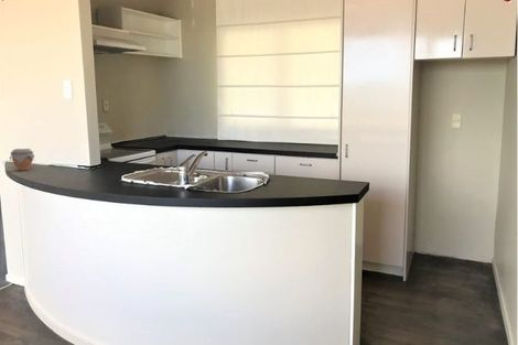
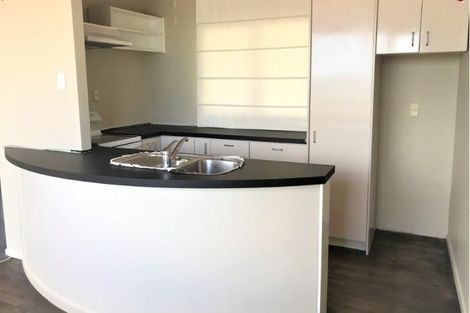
- jar [9,148,36,172]
